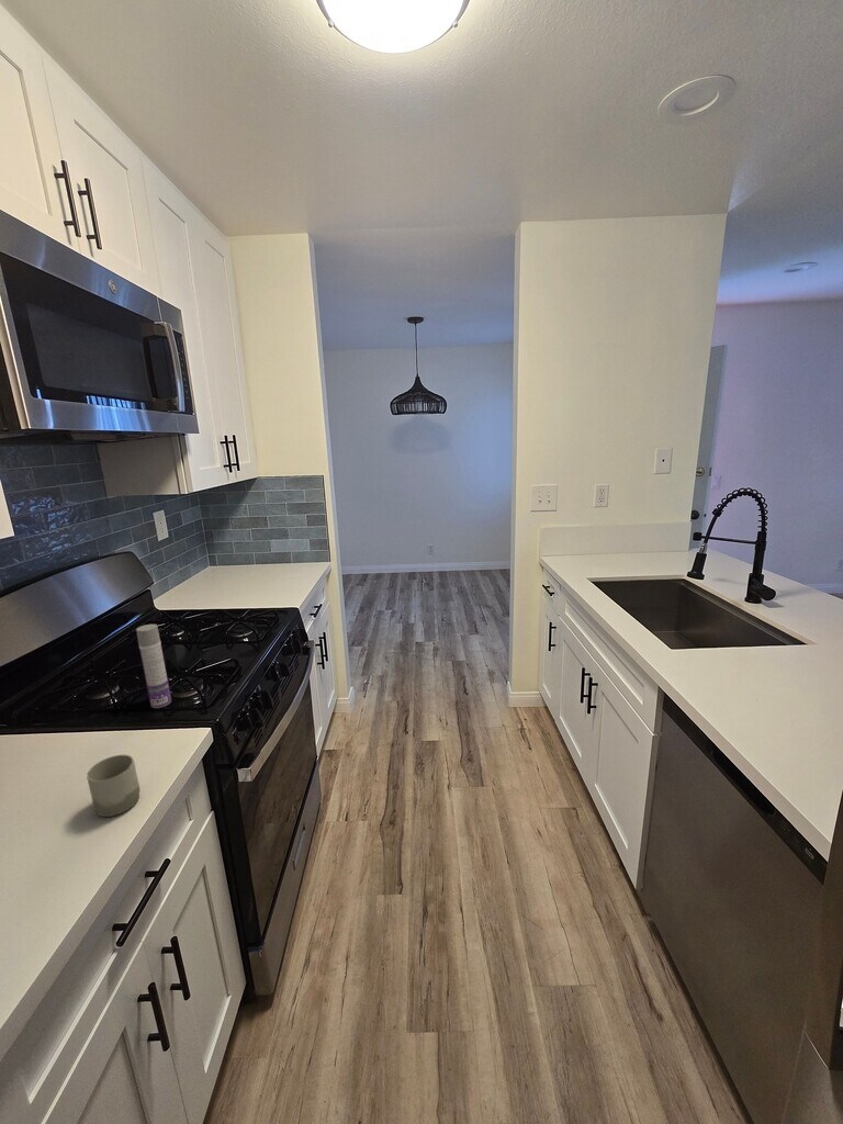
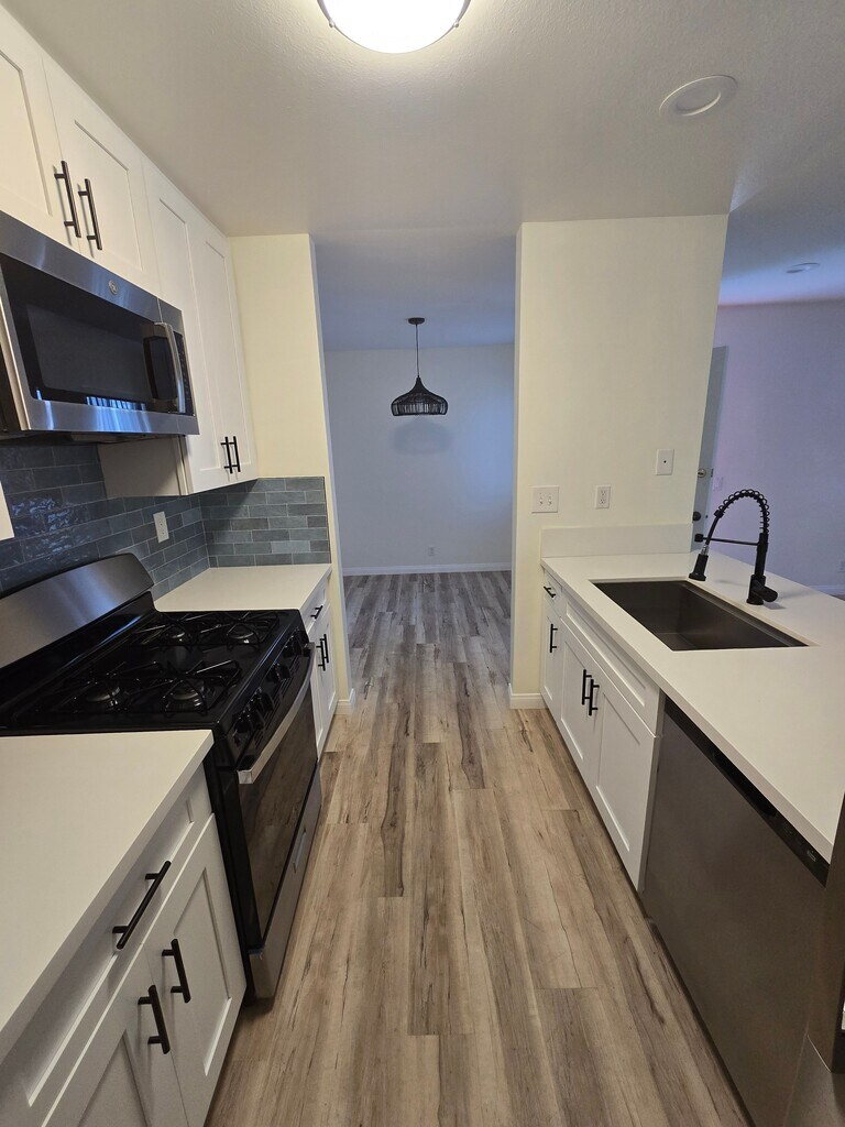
- cup [86,754,140,818]
- aerosol can [135,623,172,709]
